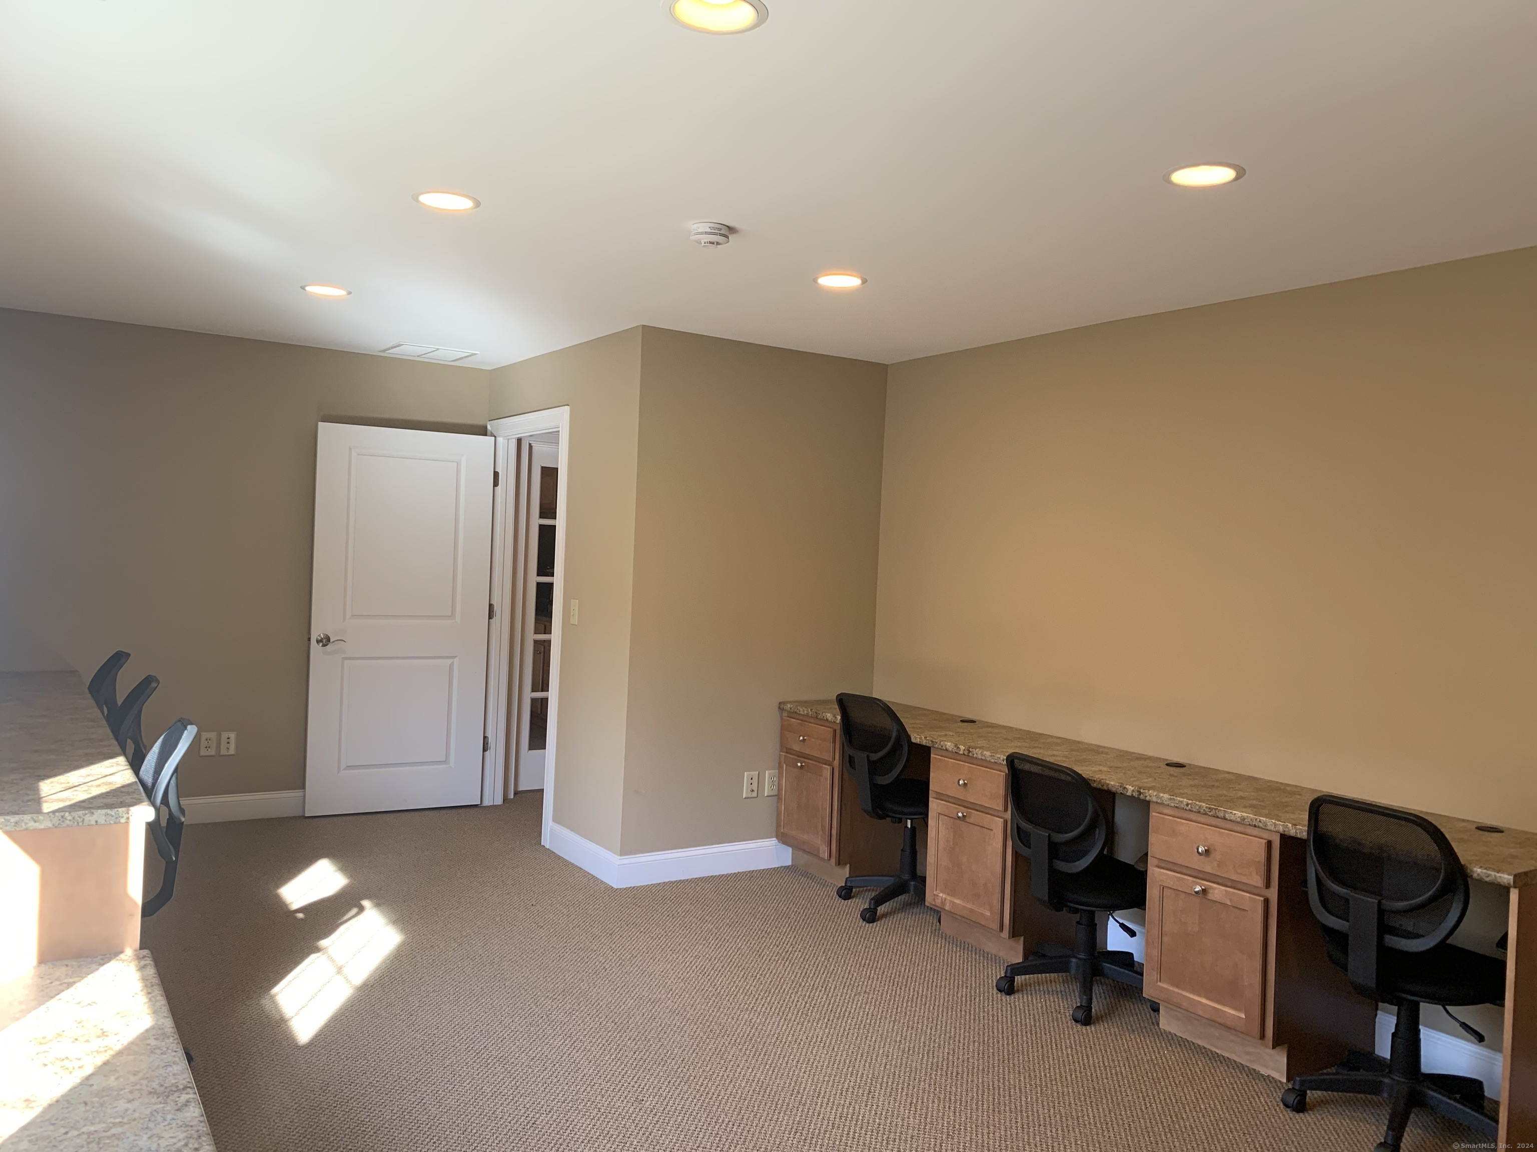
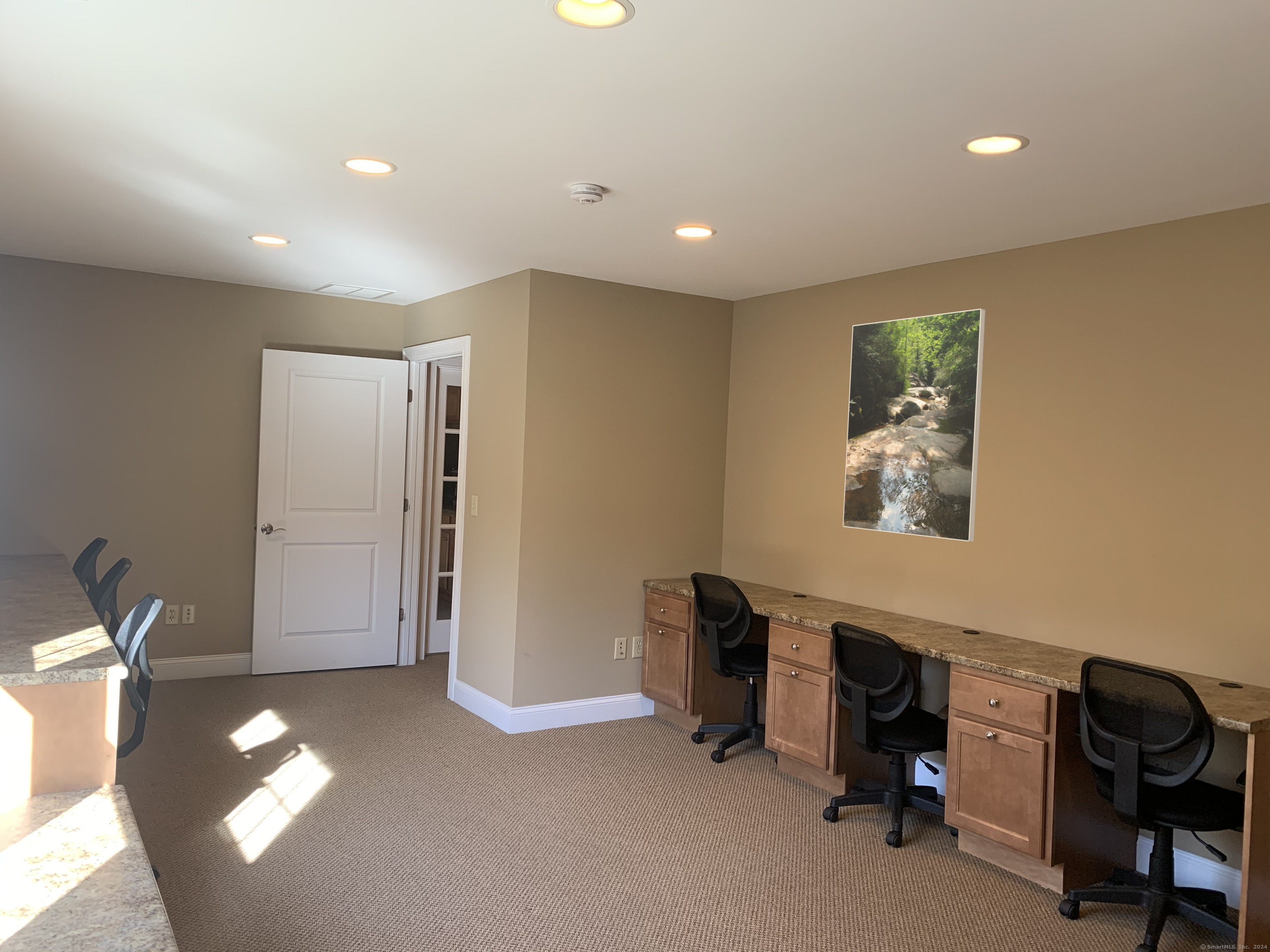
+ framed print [842,308,986,542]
